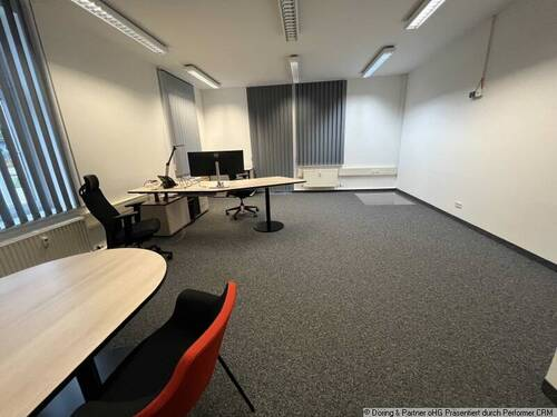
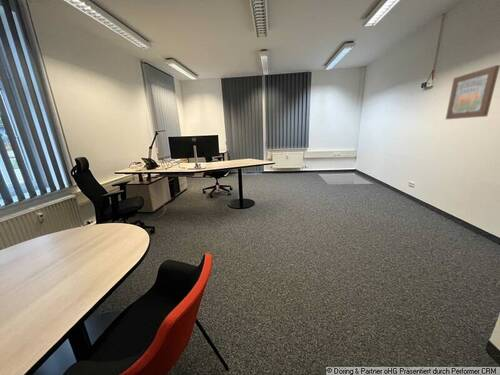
+ wall art [445,64,500,120]
